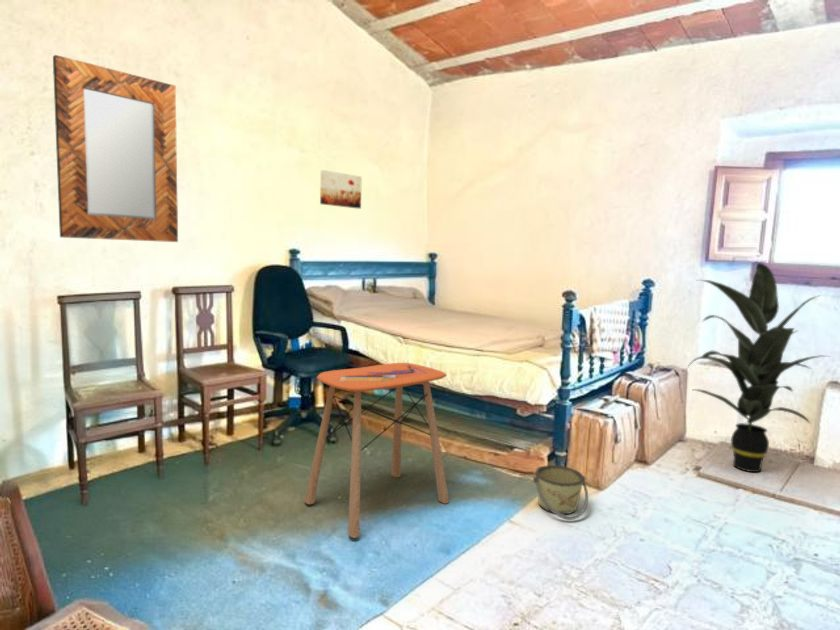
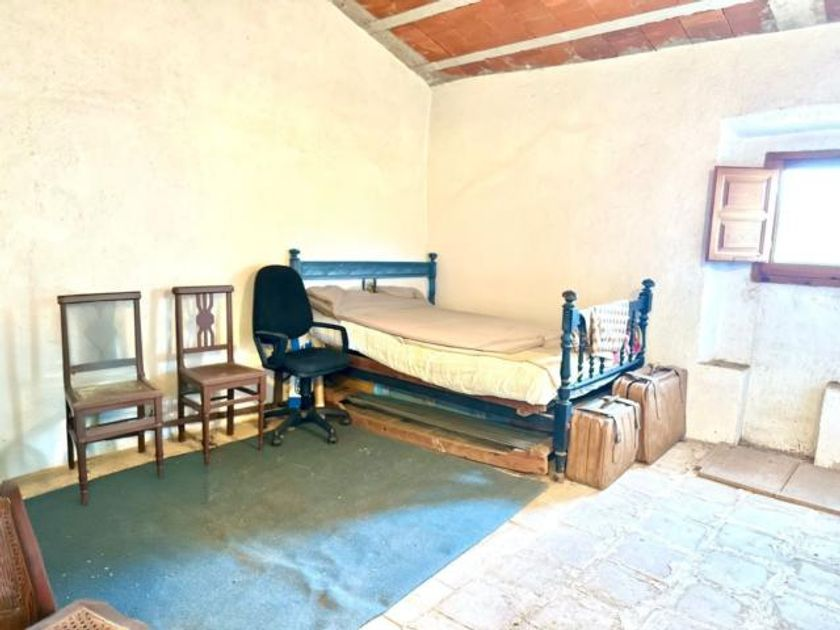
- wall art [319,169,363,210]
- indoor plant [686,262,830,473]
- home mirror [52,54,179,243]
- side table [303,362,450,539]
- bucket [532,464,589,521]
